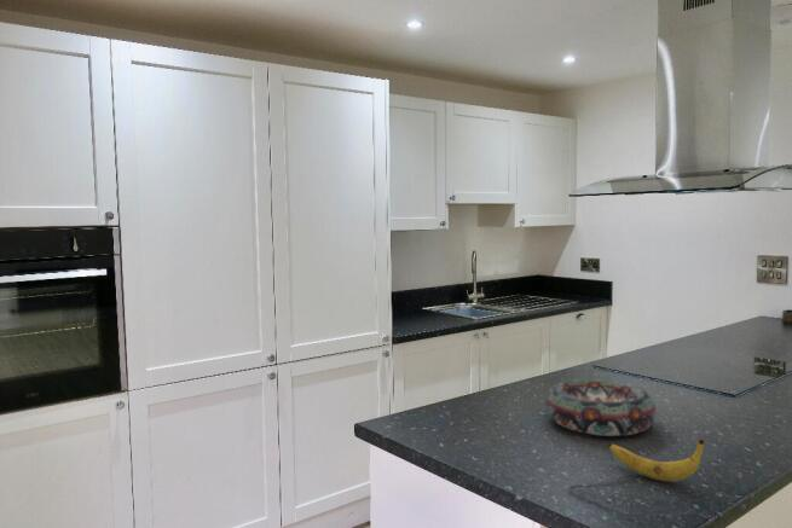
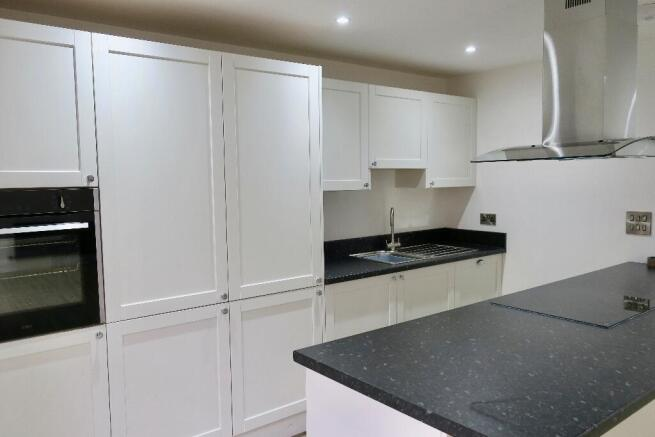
- banana [608,439,705,482]
- decorative bowl [544,378,658,437]
